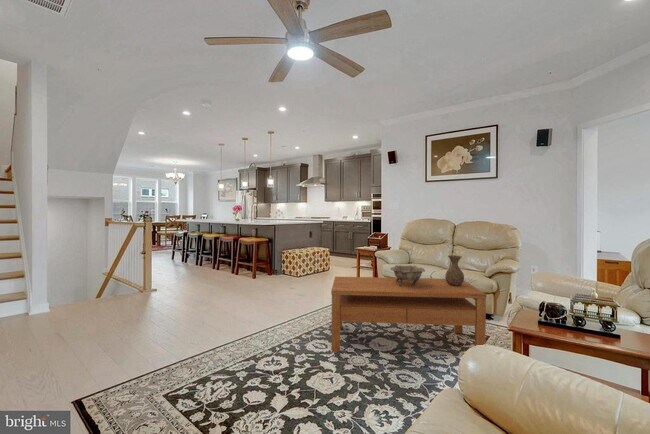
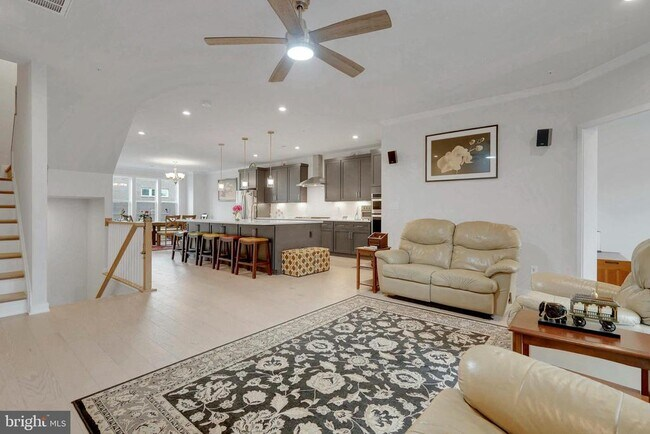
- coffee table [330,276,487,353]
- decorative bowl [389,264,426,287]
- vase [444,254,465,286]
